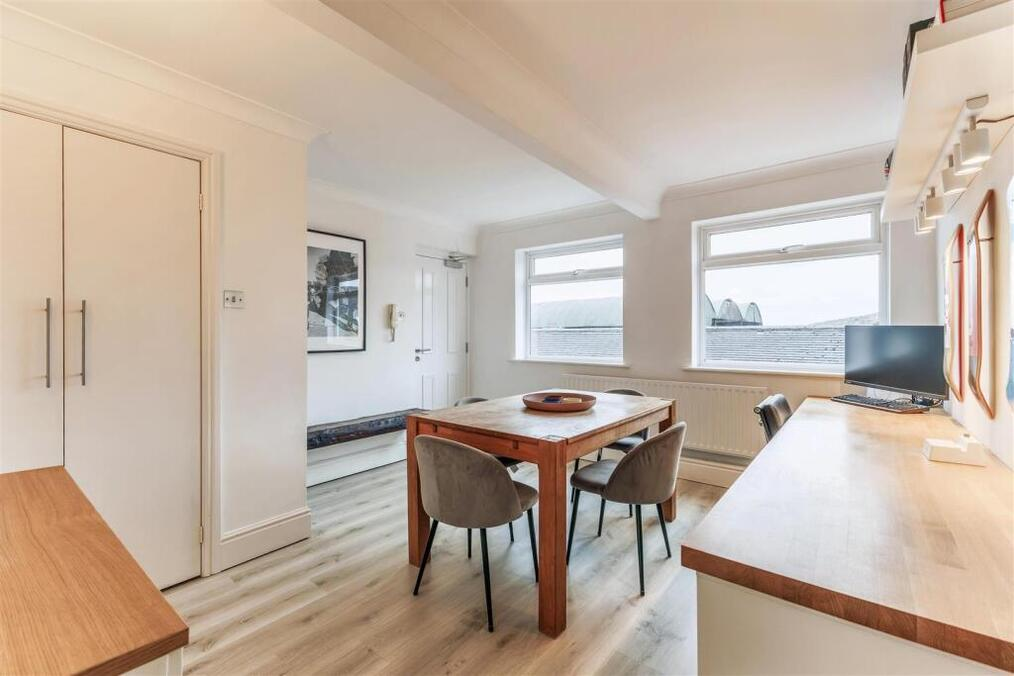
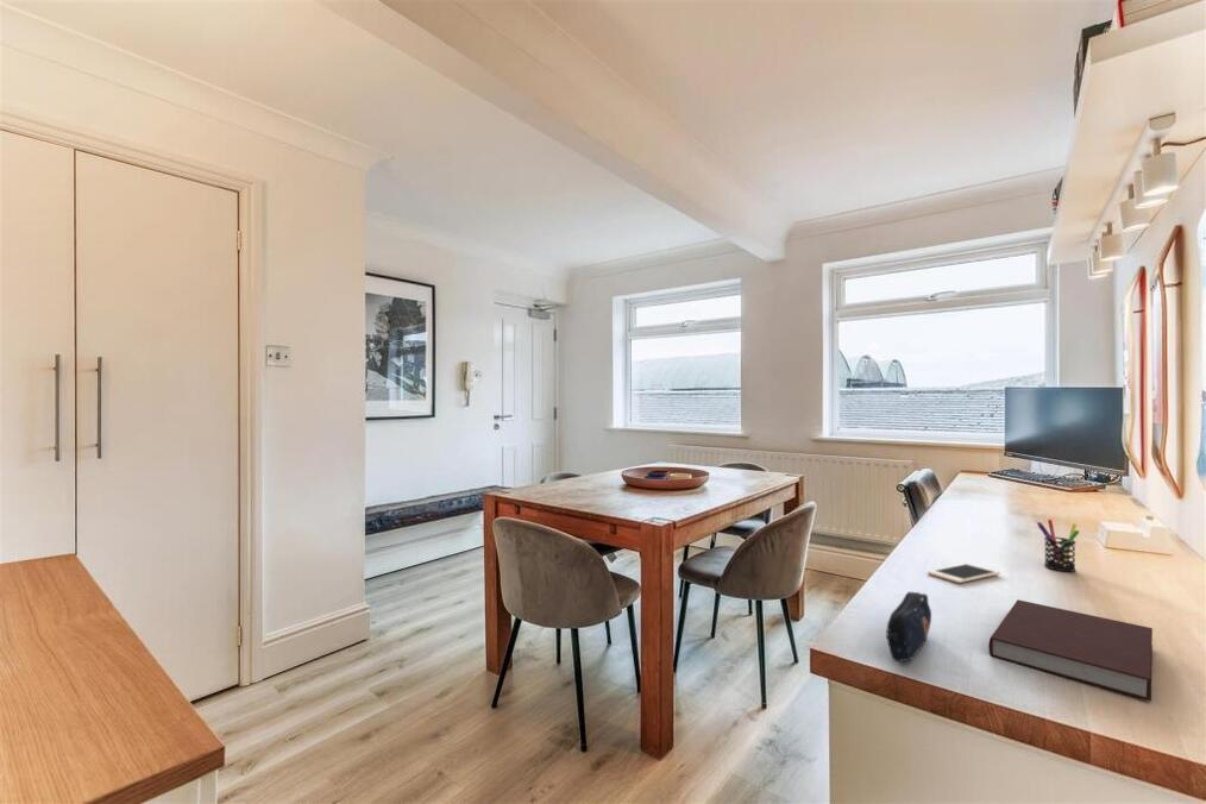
+ notebook [987,598,1154,702]
+ cell phone [927,563,1001,584]
+ pencil case [885,591,932,662]
+ pen holder [1036,519,1080,573]
